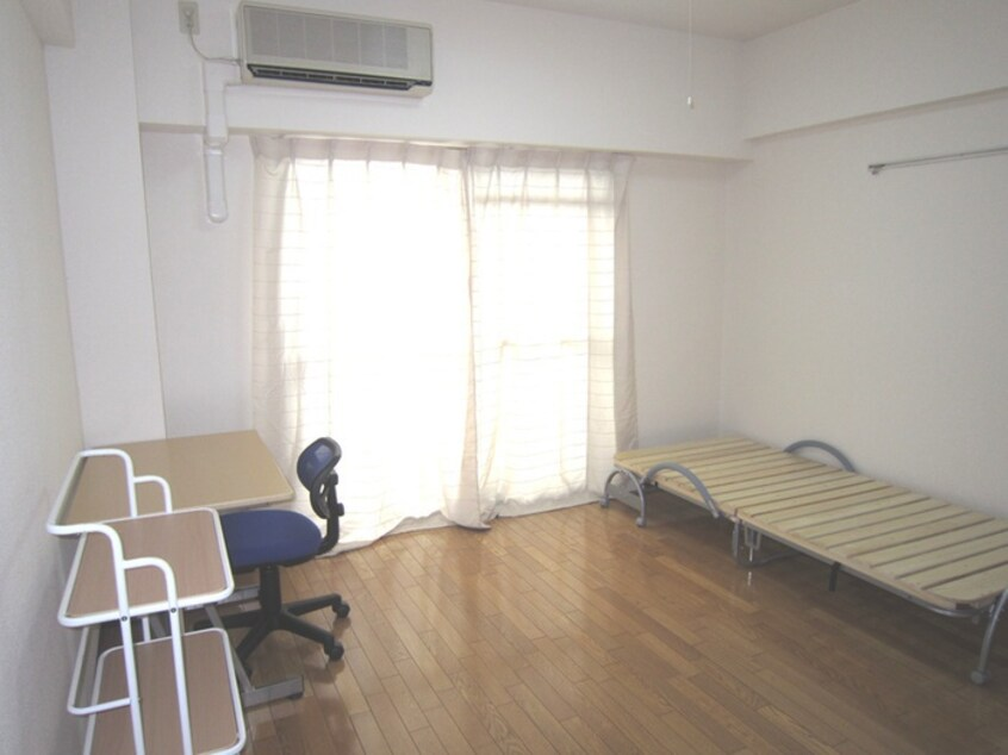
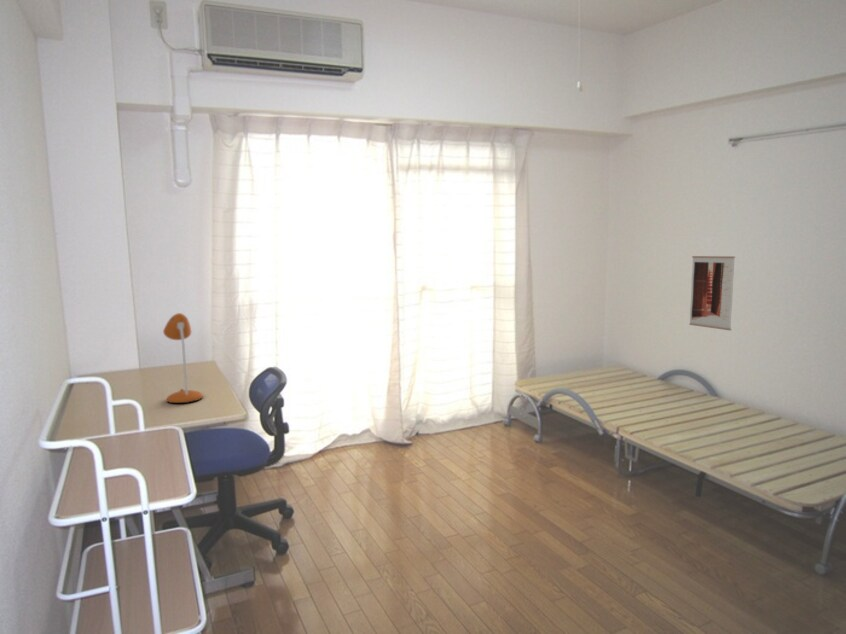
+ desk lamp [162,312,204,404]
+ wall art [688,255,736,331]
